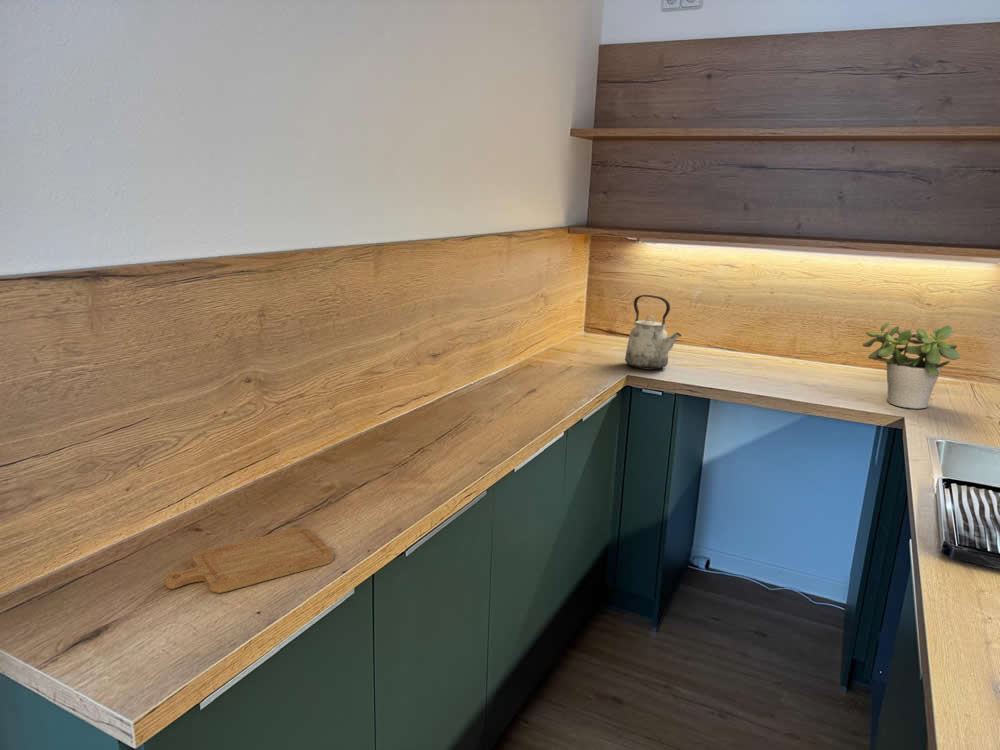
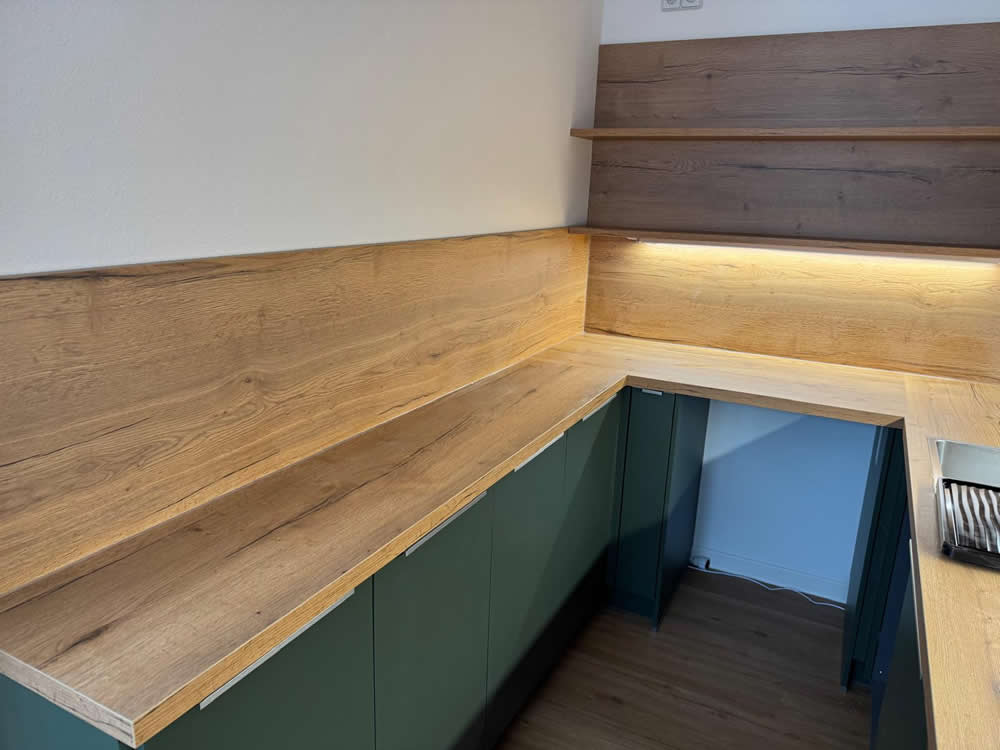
- kettle [624,294,683,371]
- chopping board [164,527,335,594]
- potted plant [862,321,961,410]
